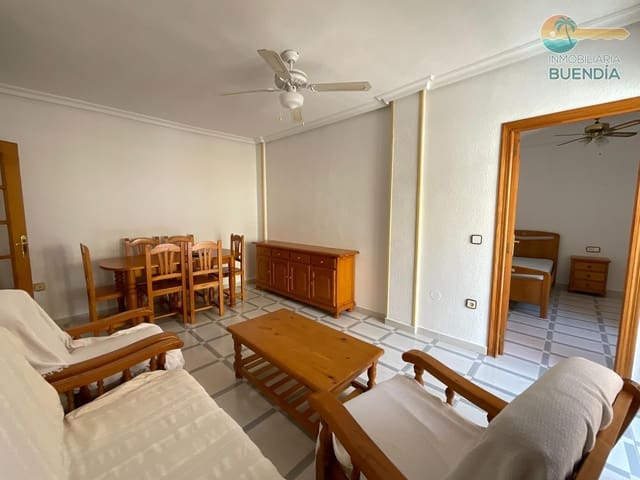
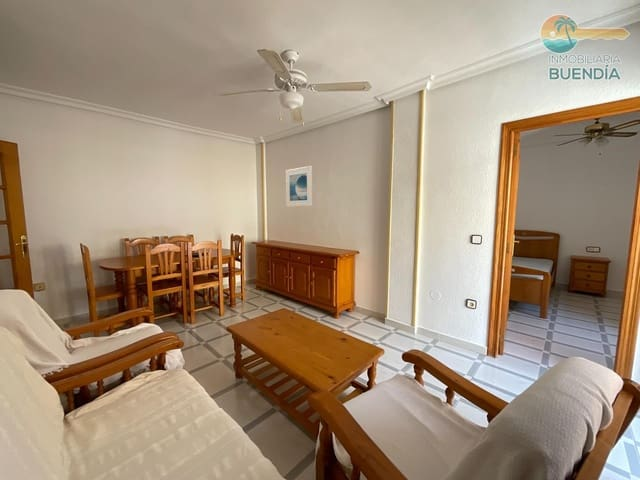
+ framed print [285,165,313,207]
